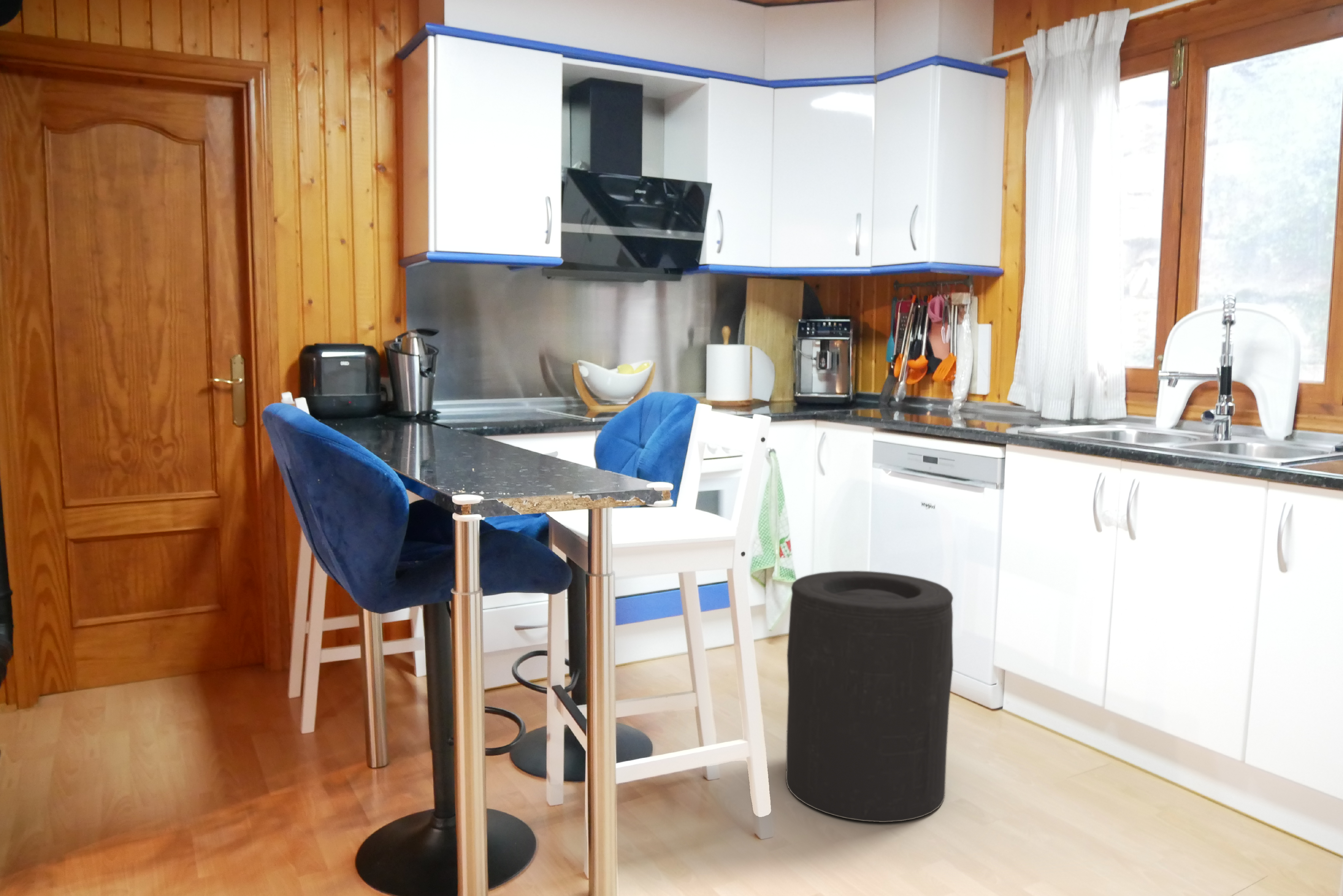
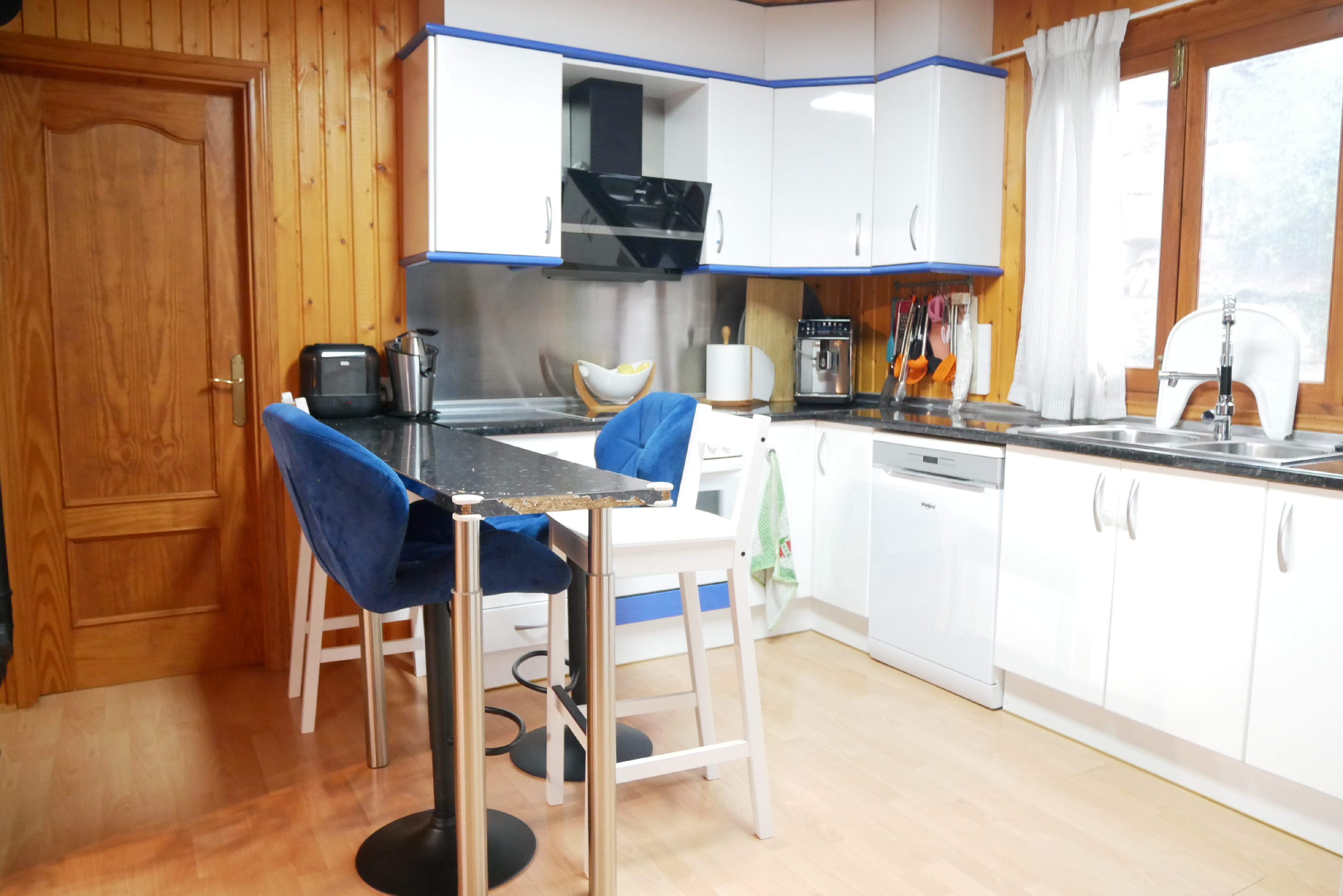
- trash can [786,570,953,823]
